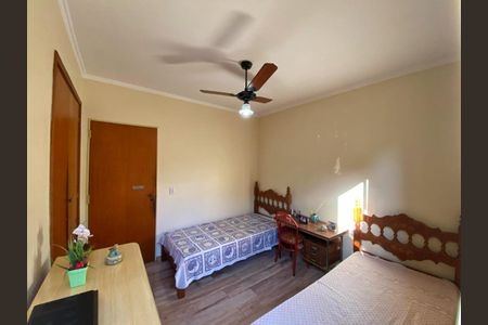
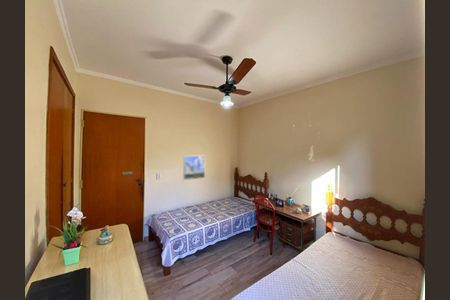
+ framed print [182,155,206,181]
